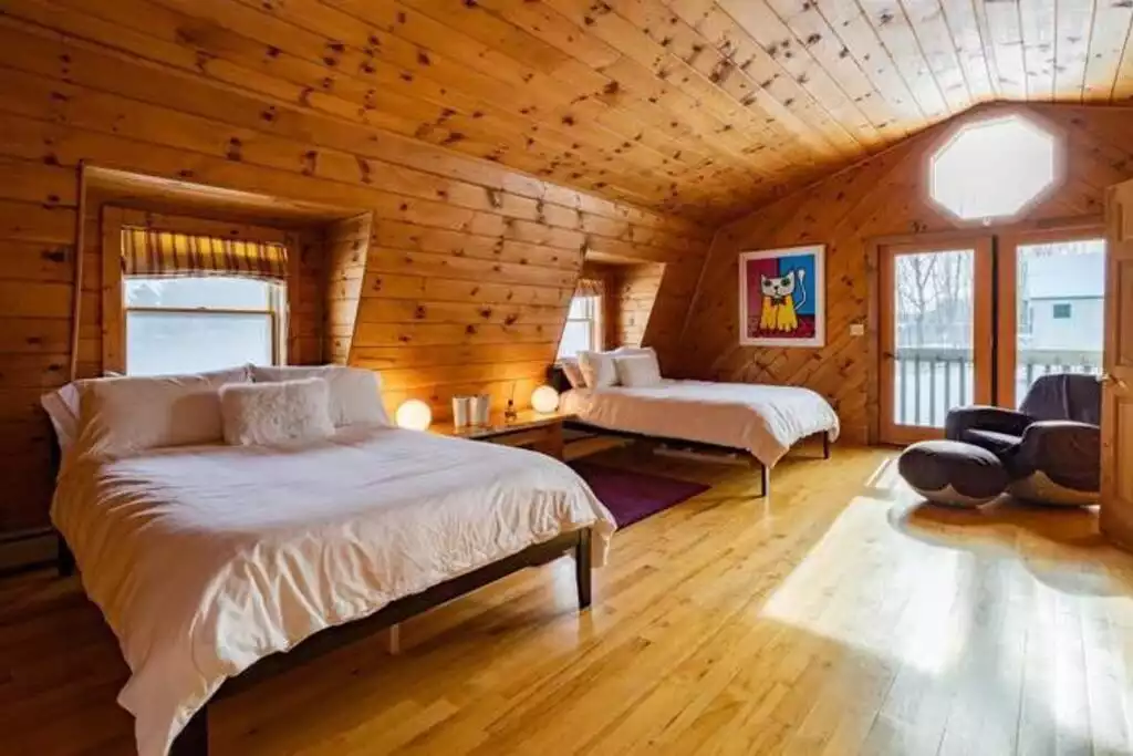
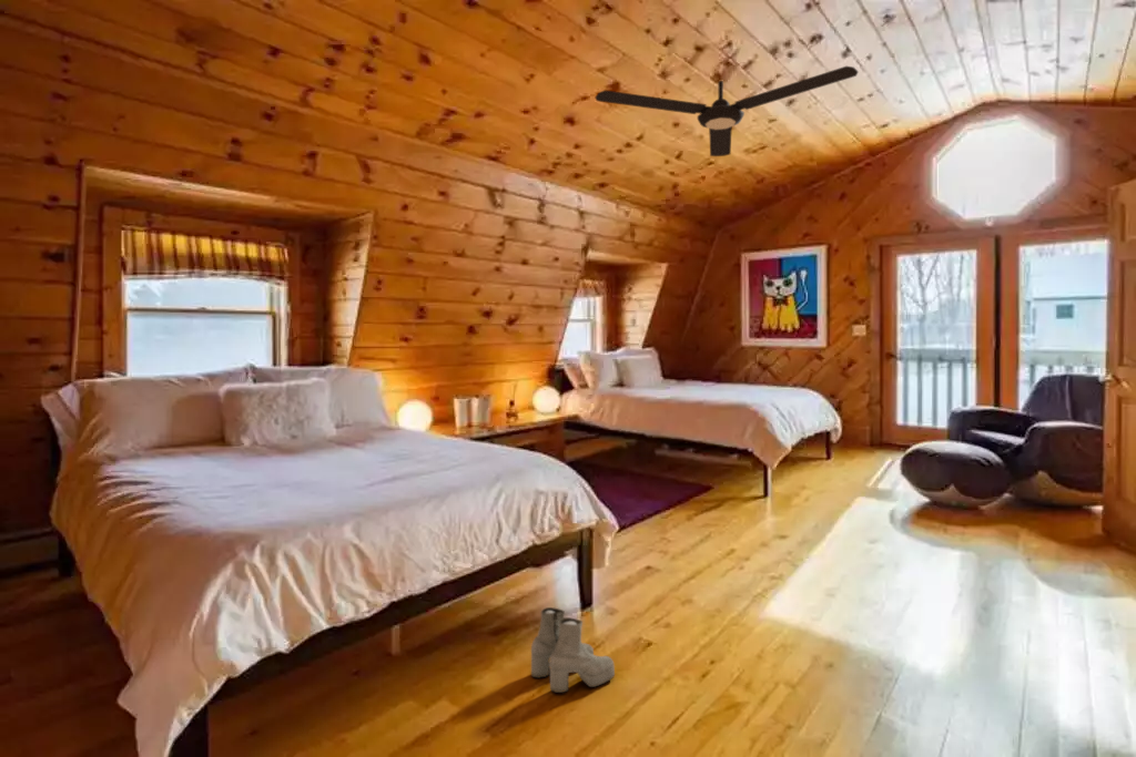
+ boots [530,606,616,694]
+ ceiling fan [595,65,860,157]
